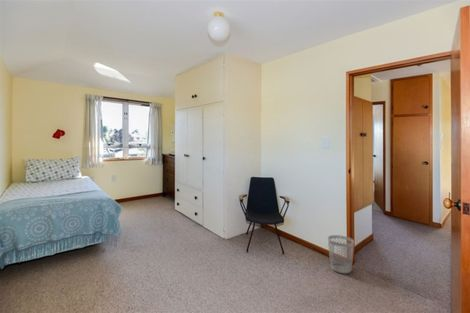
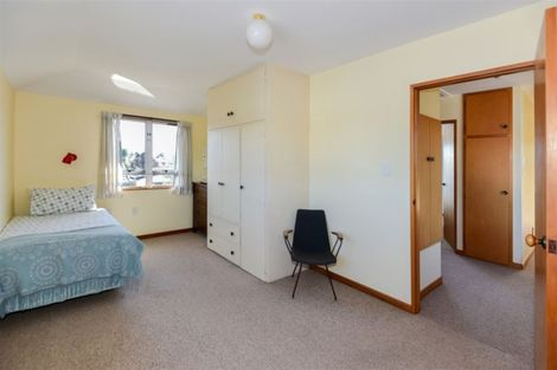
- wastebasket [327,234,355,274]
